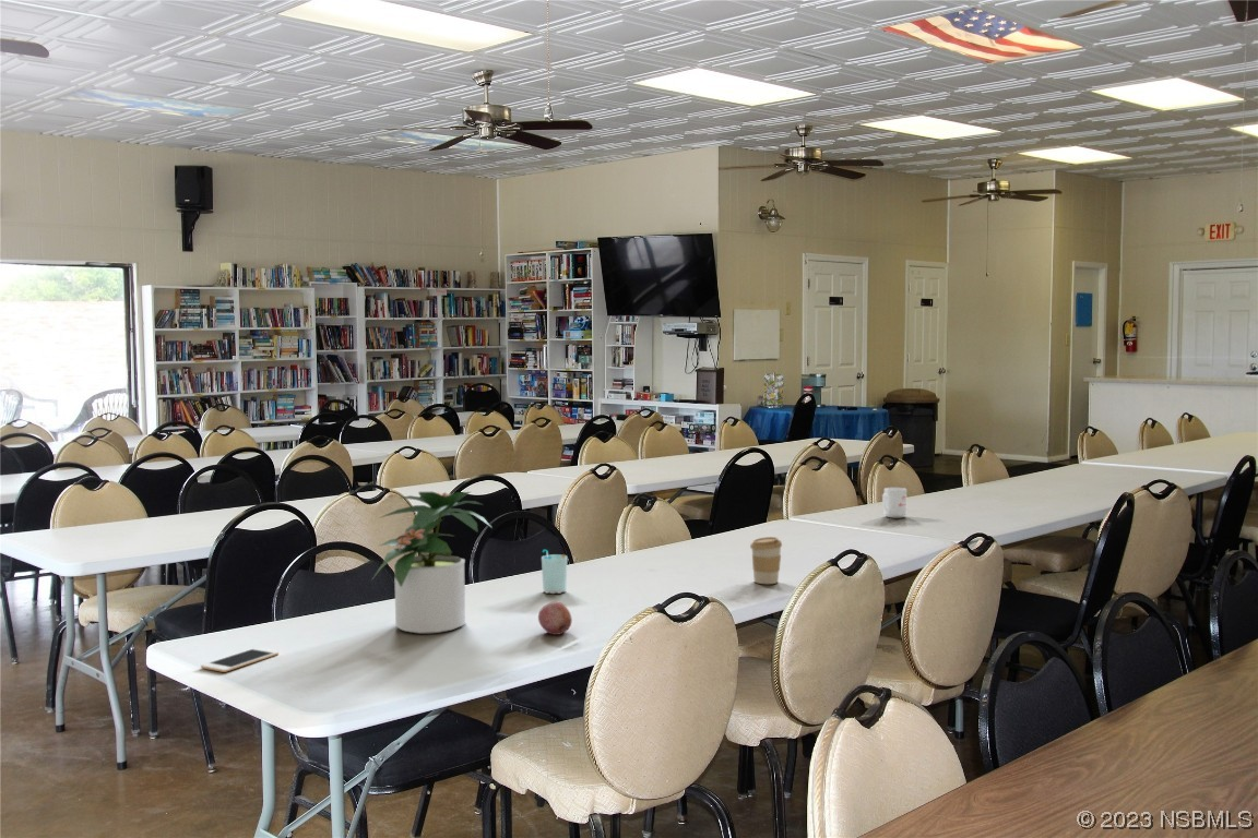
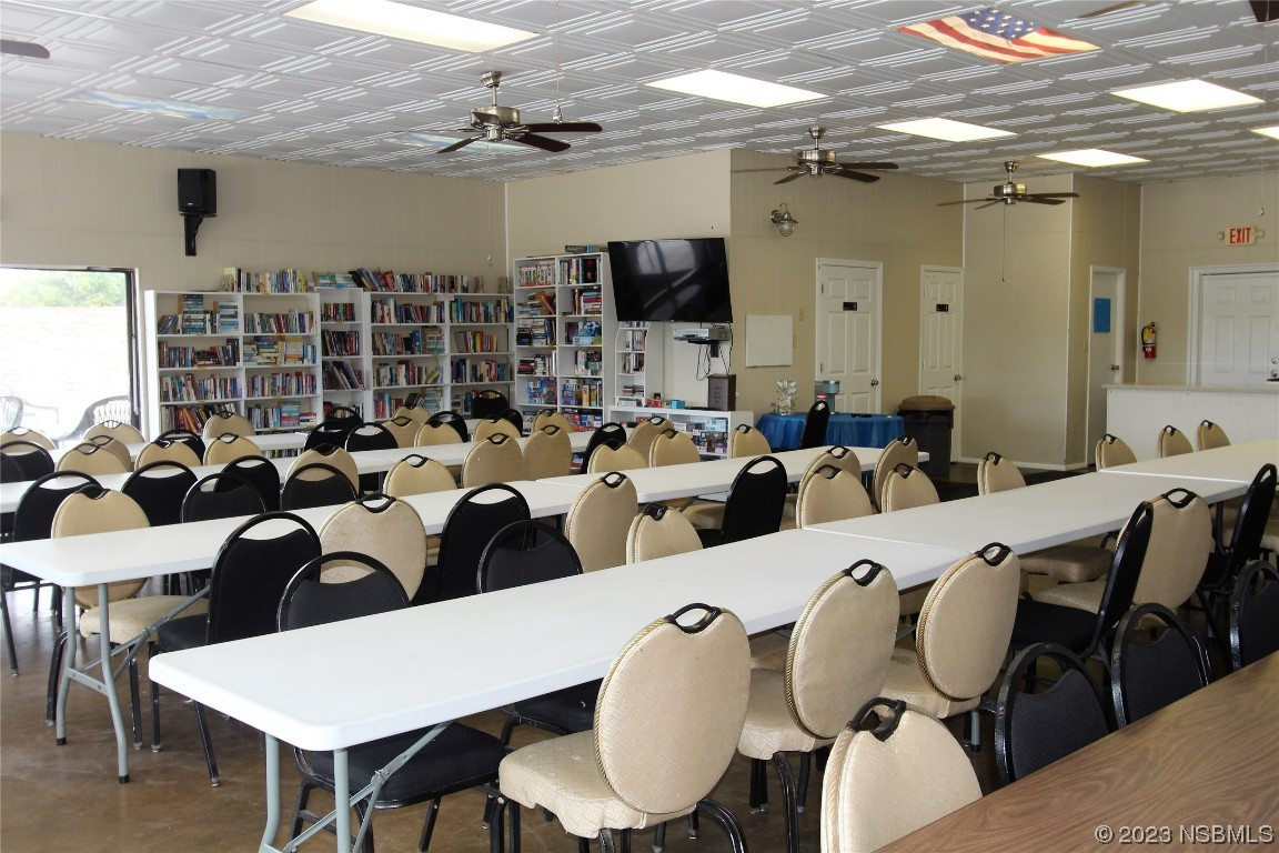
- potted plant [370,491,494,635]
- mug [881,487,907,518]
- cup [541,549,568,595]
- fruit [537,601,573,636]
- coffee cup [749,536,783,585]
- cell phone [200,647,280,673]
